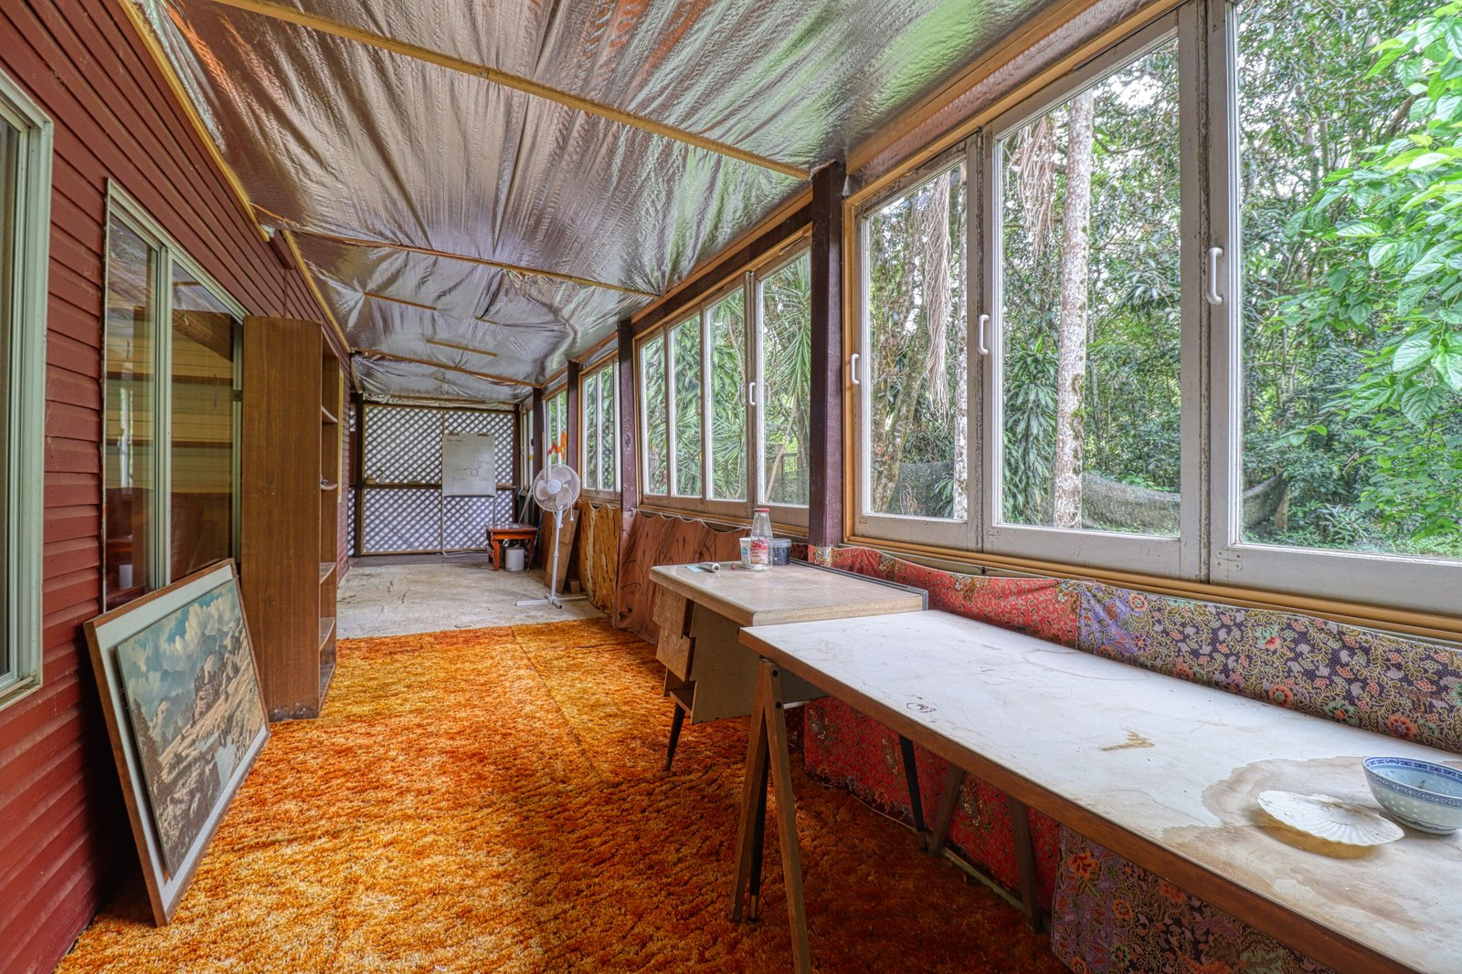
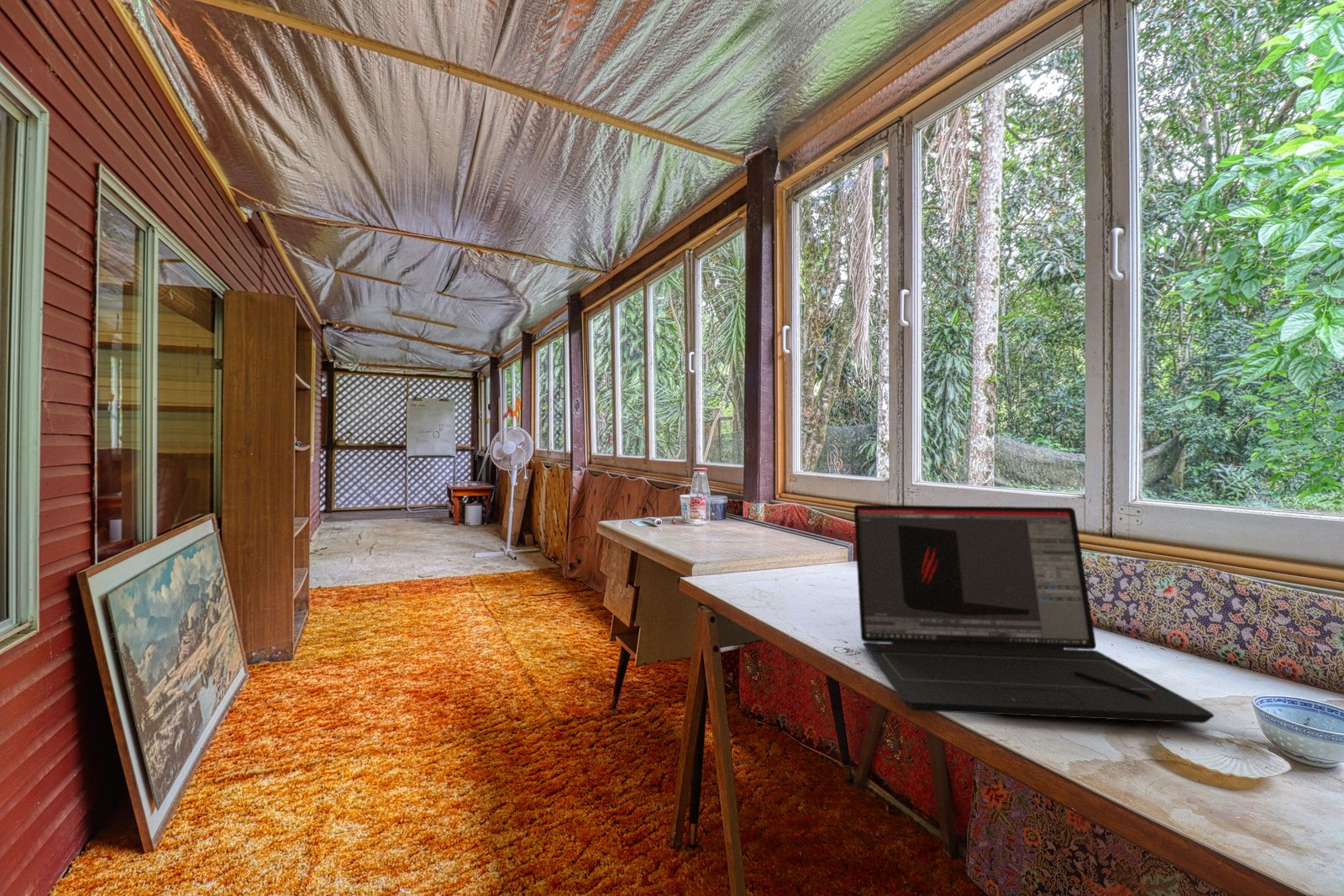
+ laptop [853,504,1215,724]
